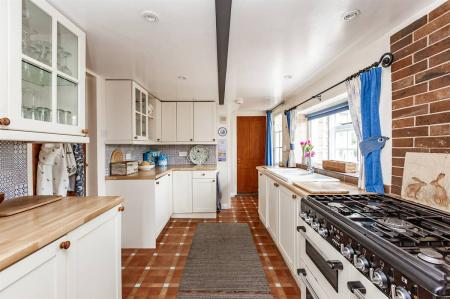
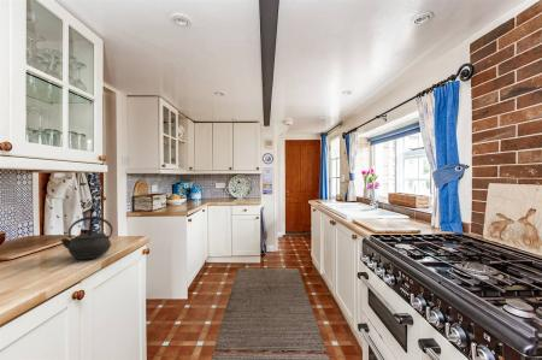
+ kettle [59,216,114,261]
